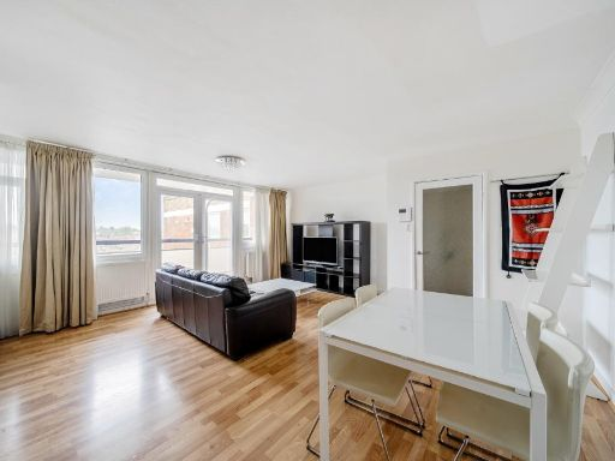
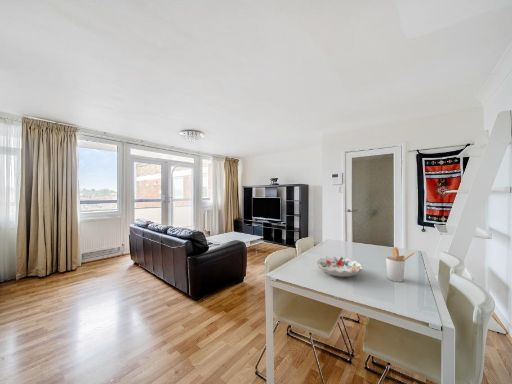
+ utensil holder [385,246,415,283]
+ decorative bowl [315,255,364,278]
